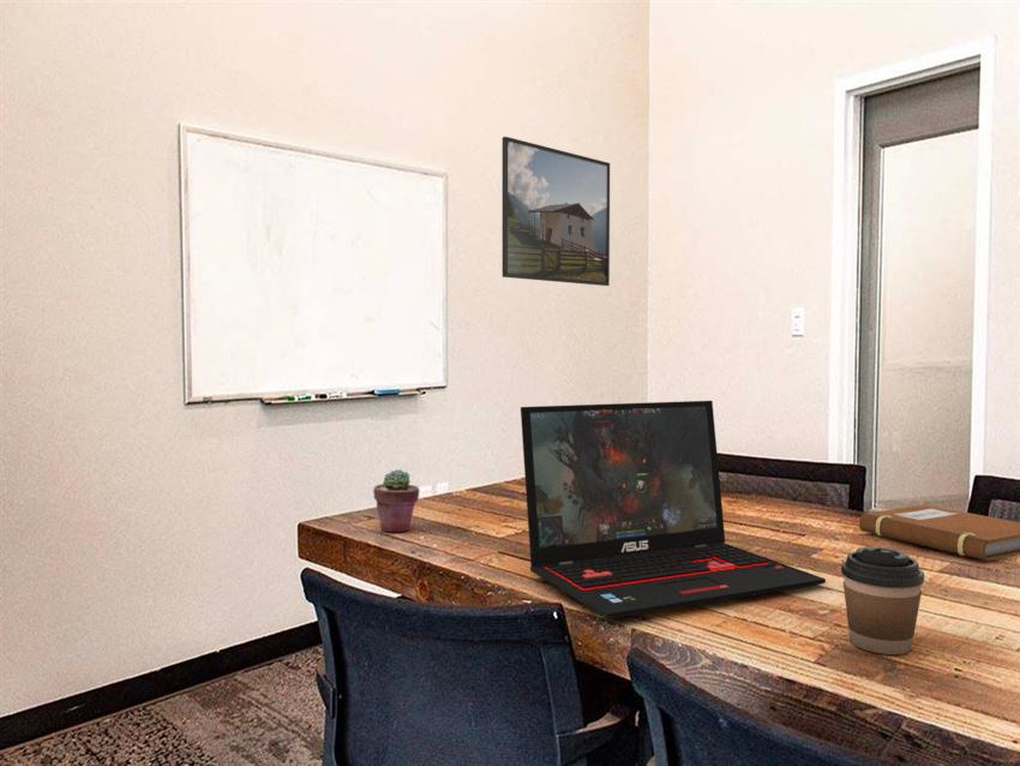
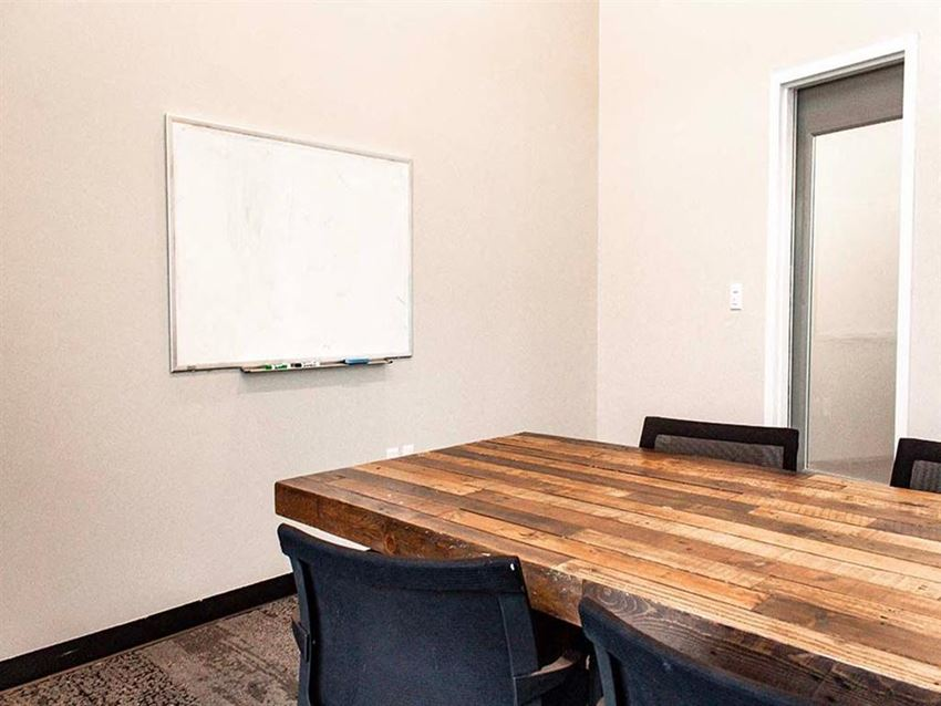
- laptop [520,400,827,621]
- notebook [858,504,1020,562]
- potted succulent [372,468,420,533]
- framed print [502,136,611,287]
- coffee cup [840,546,925,656]
